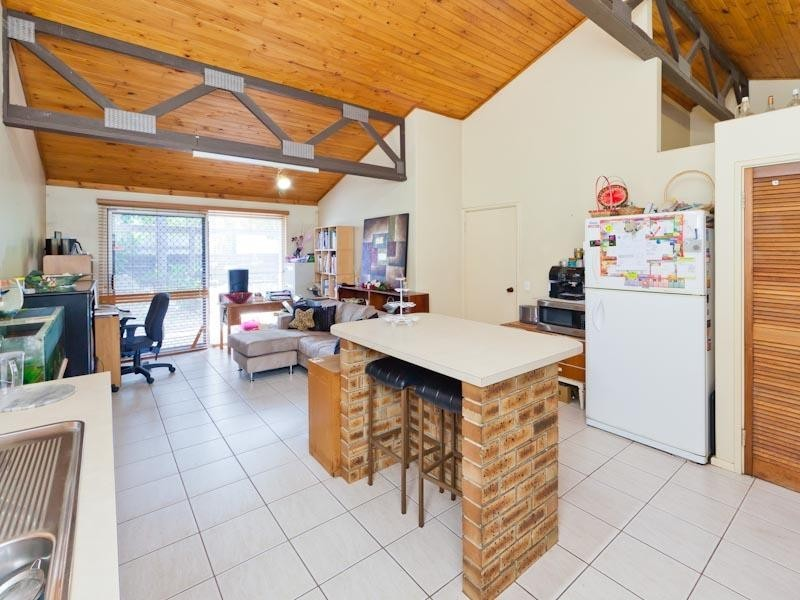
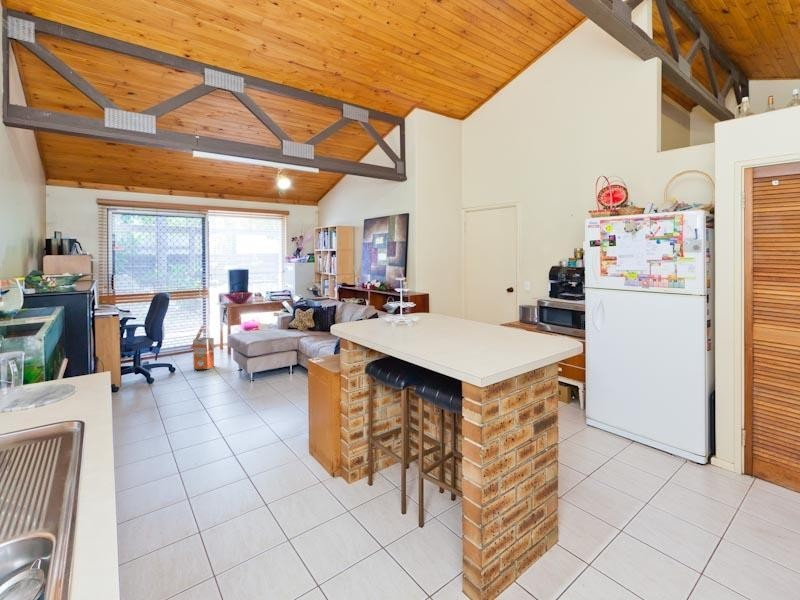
+ waste bin [192,337,215,370]
